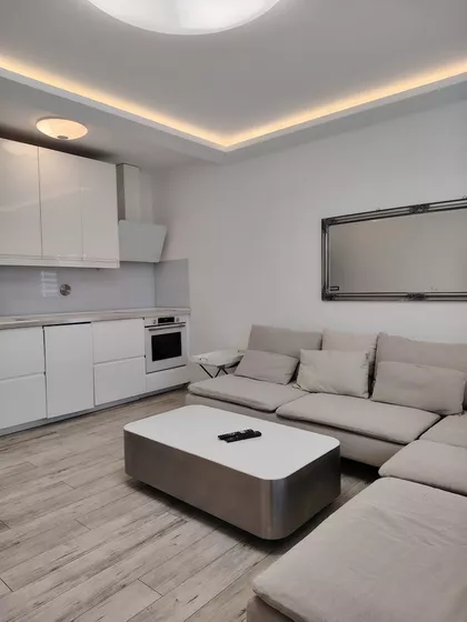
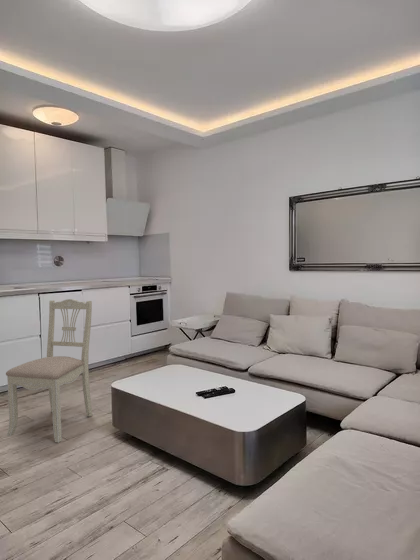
+ dining chair [5,298,93,443]
